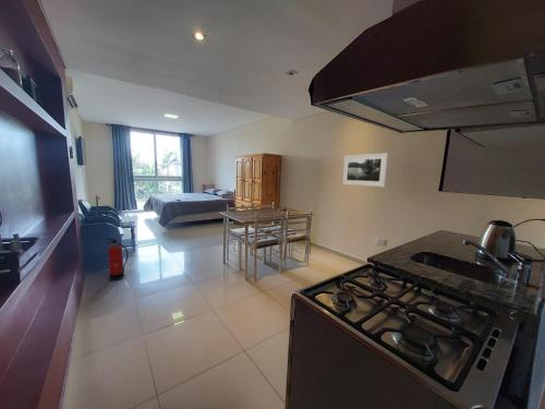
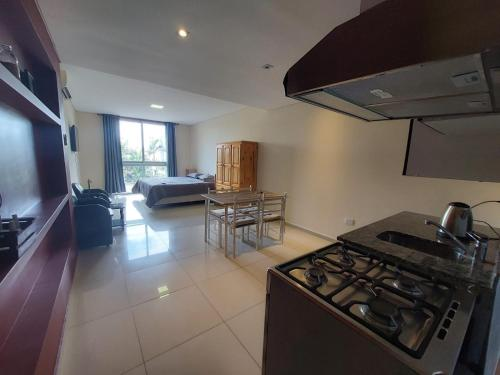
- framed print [341,152,389,188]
- fire extinguisher [105,237,130,282]
